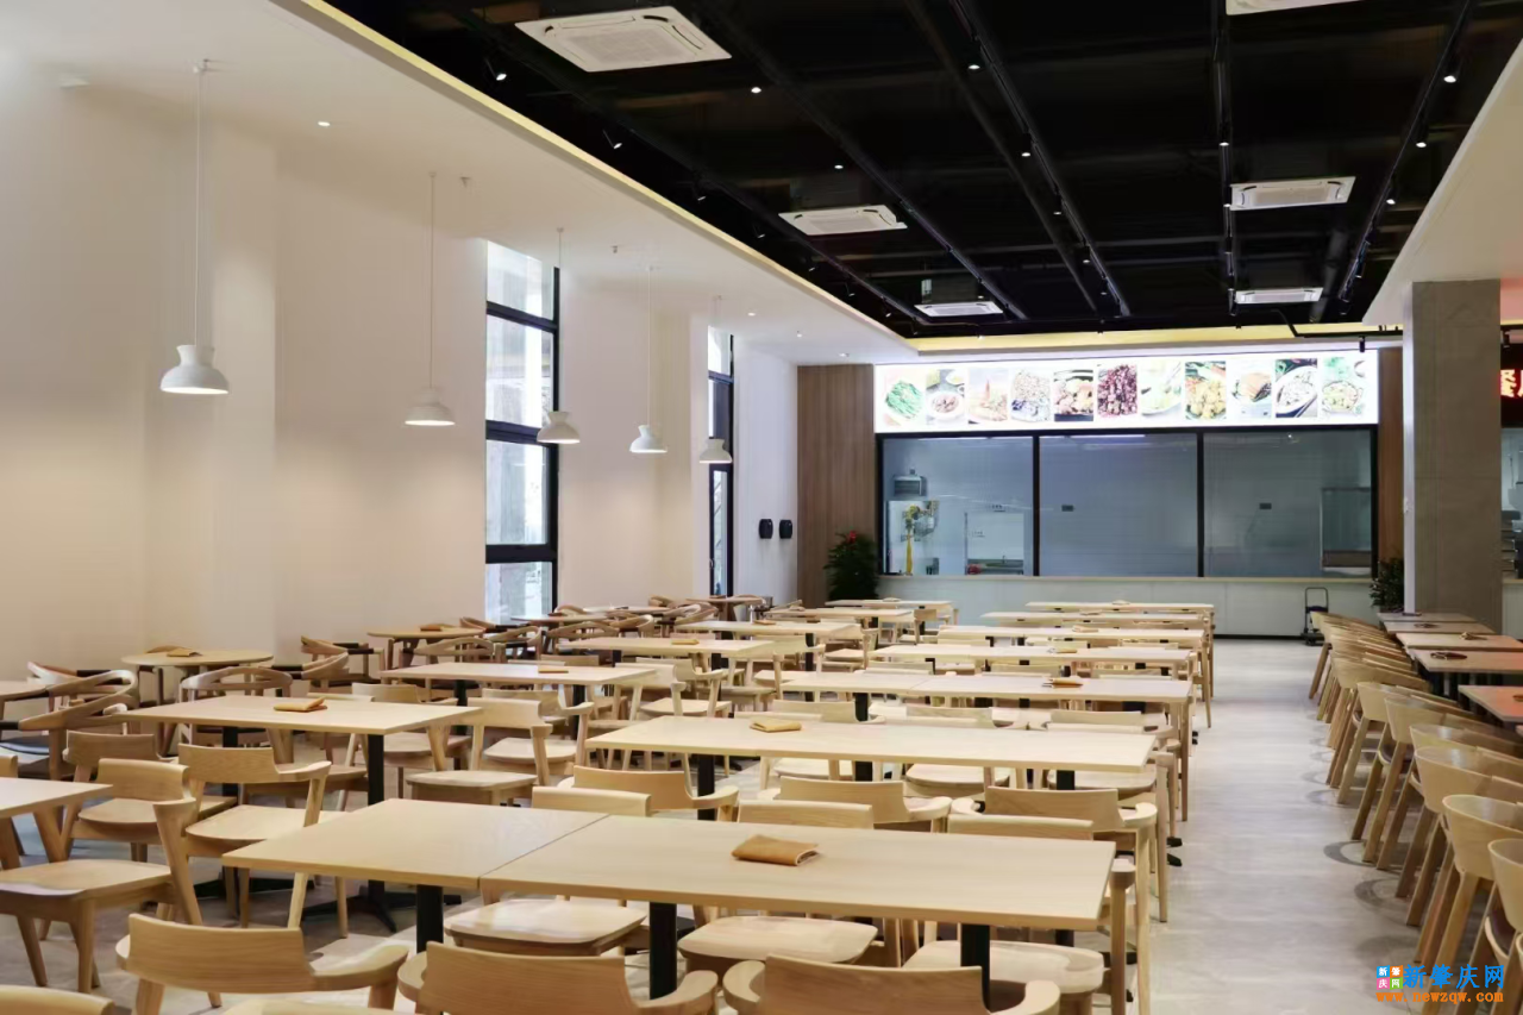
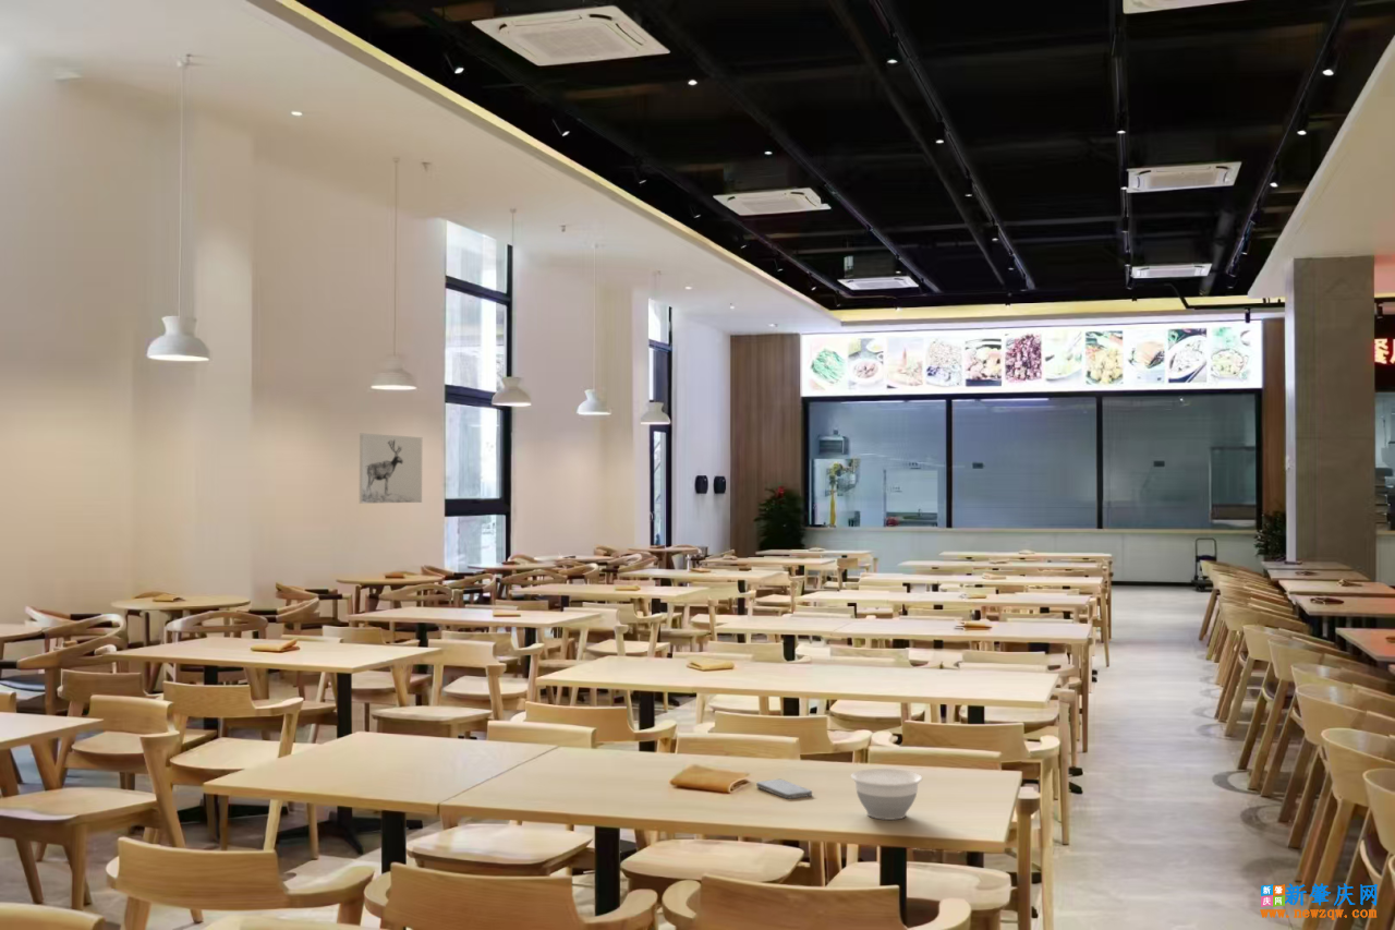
+ bowl [850,768,923,821]
+ smartphone [755,778,813,800]
+ wall art [359,433,423,505]
